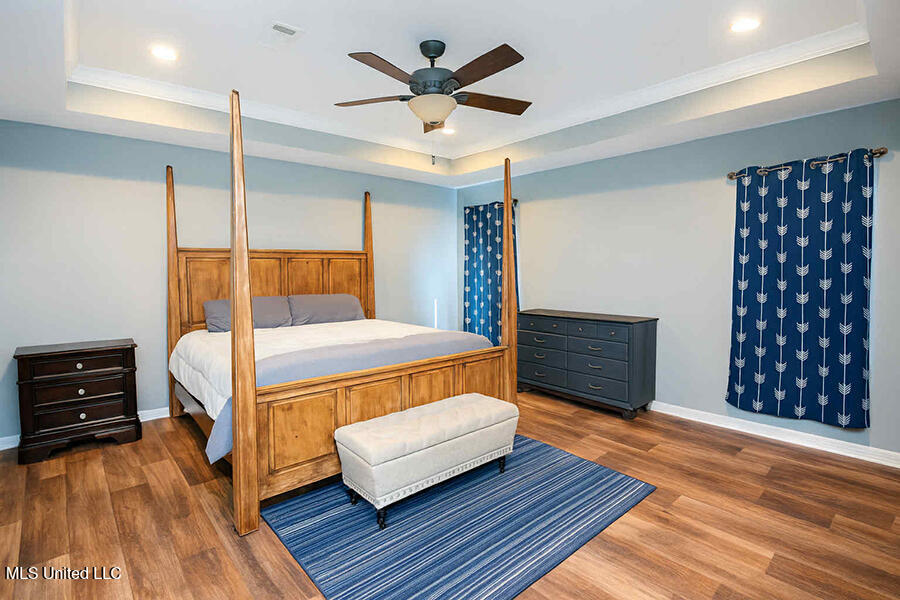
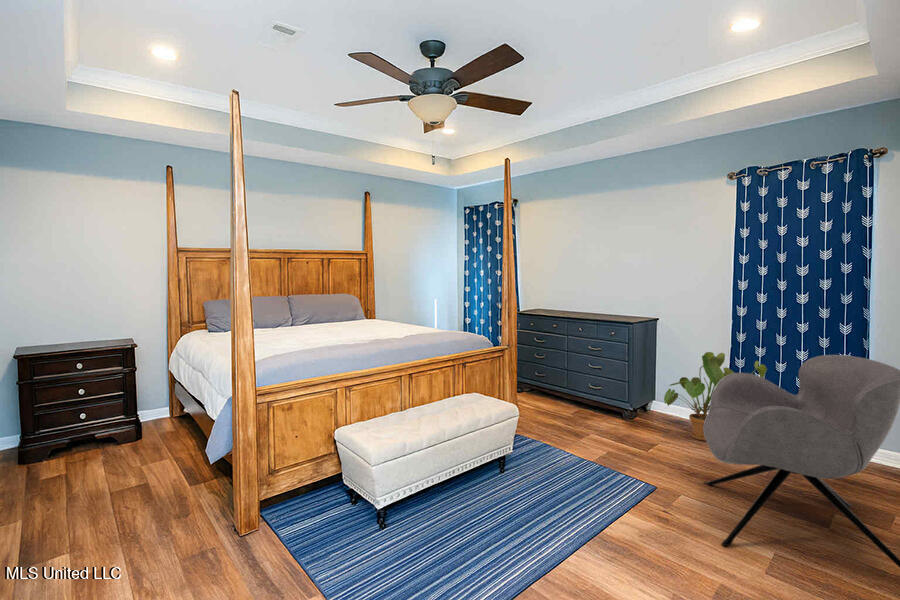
+ house plant [663,351,768,442]
+ armchair [703,354,900,569]
